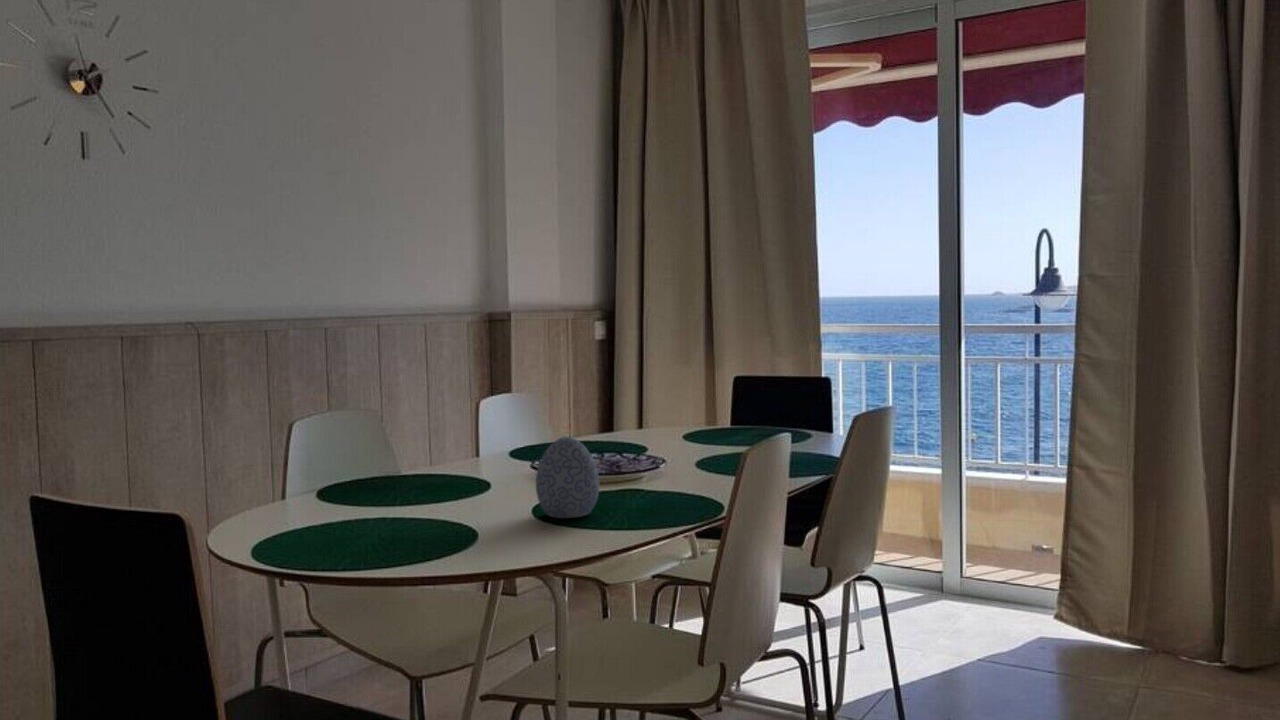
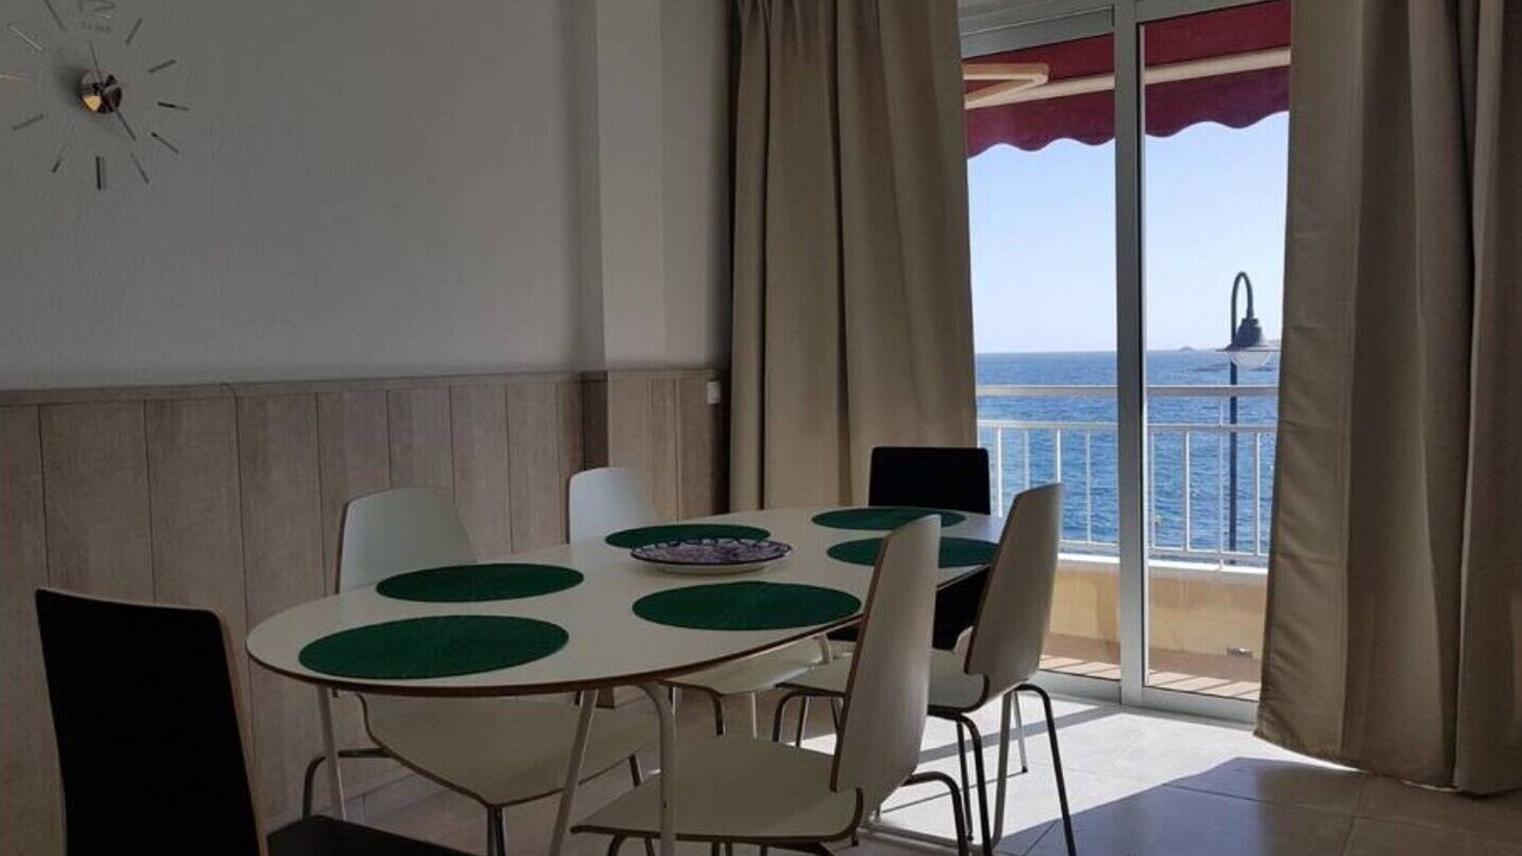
- decorative egg [535,436,600,519]
